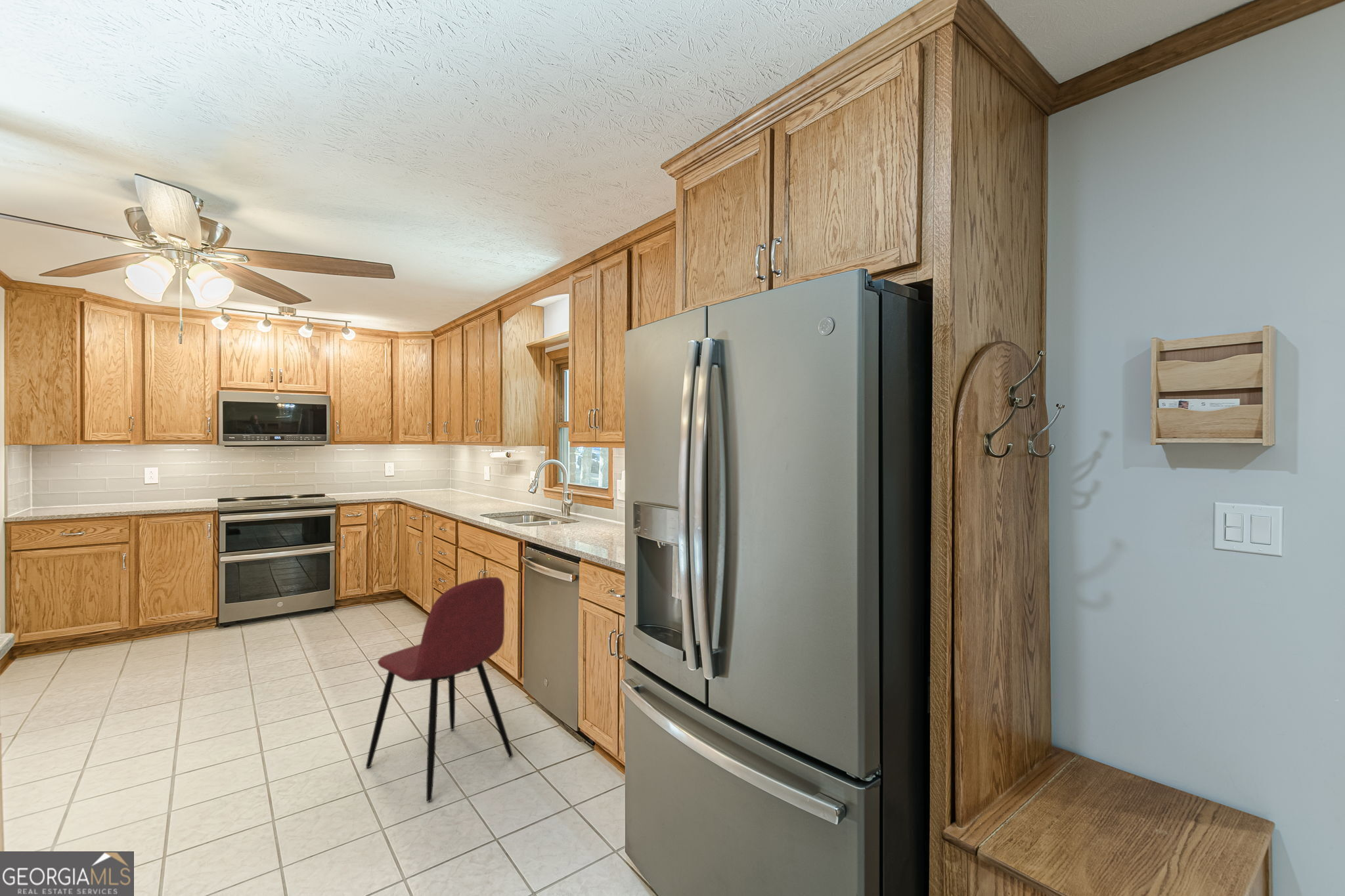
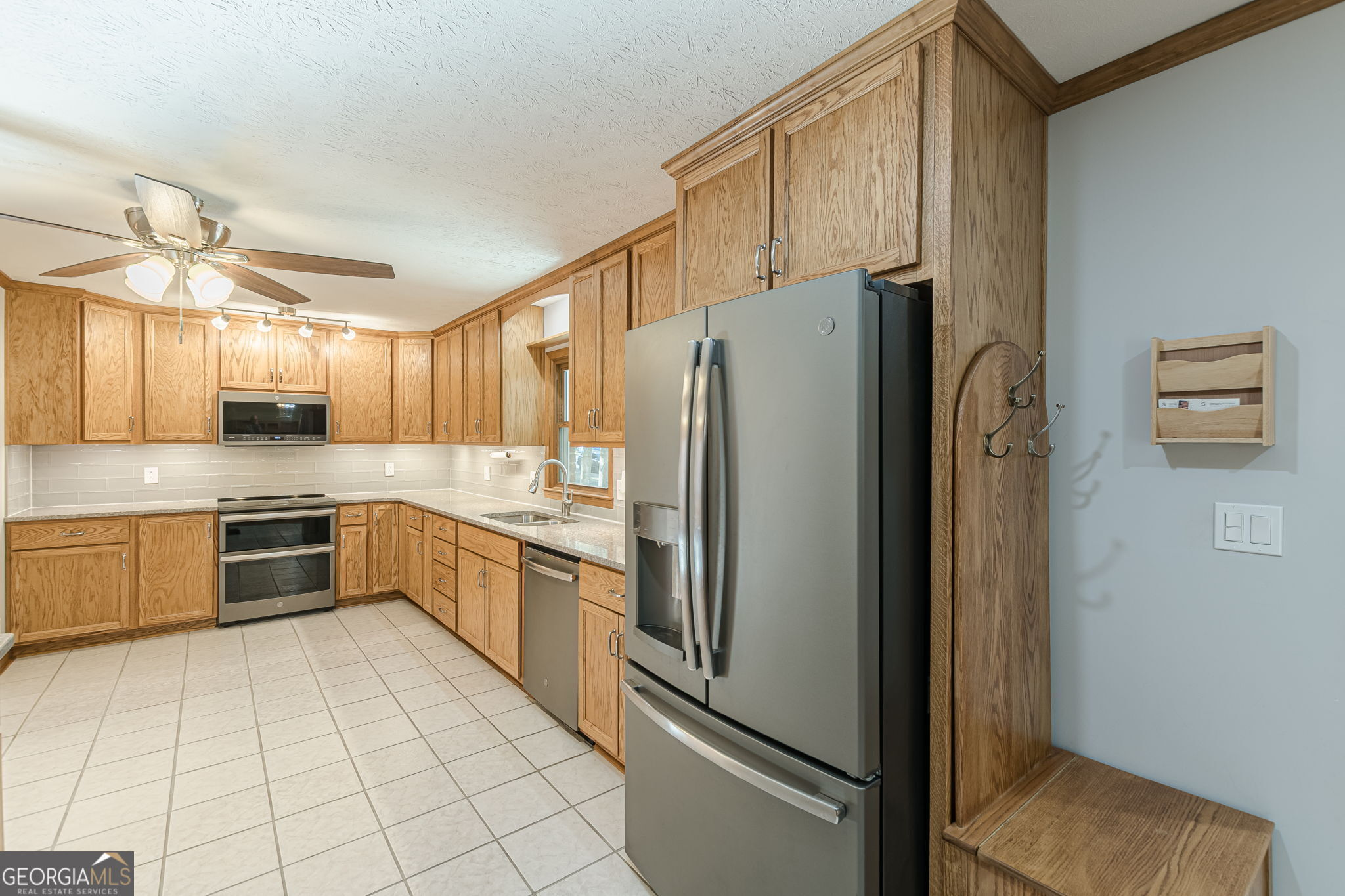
- dining chair [365,576,514,802]
